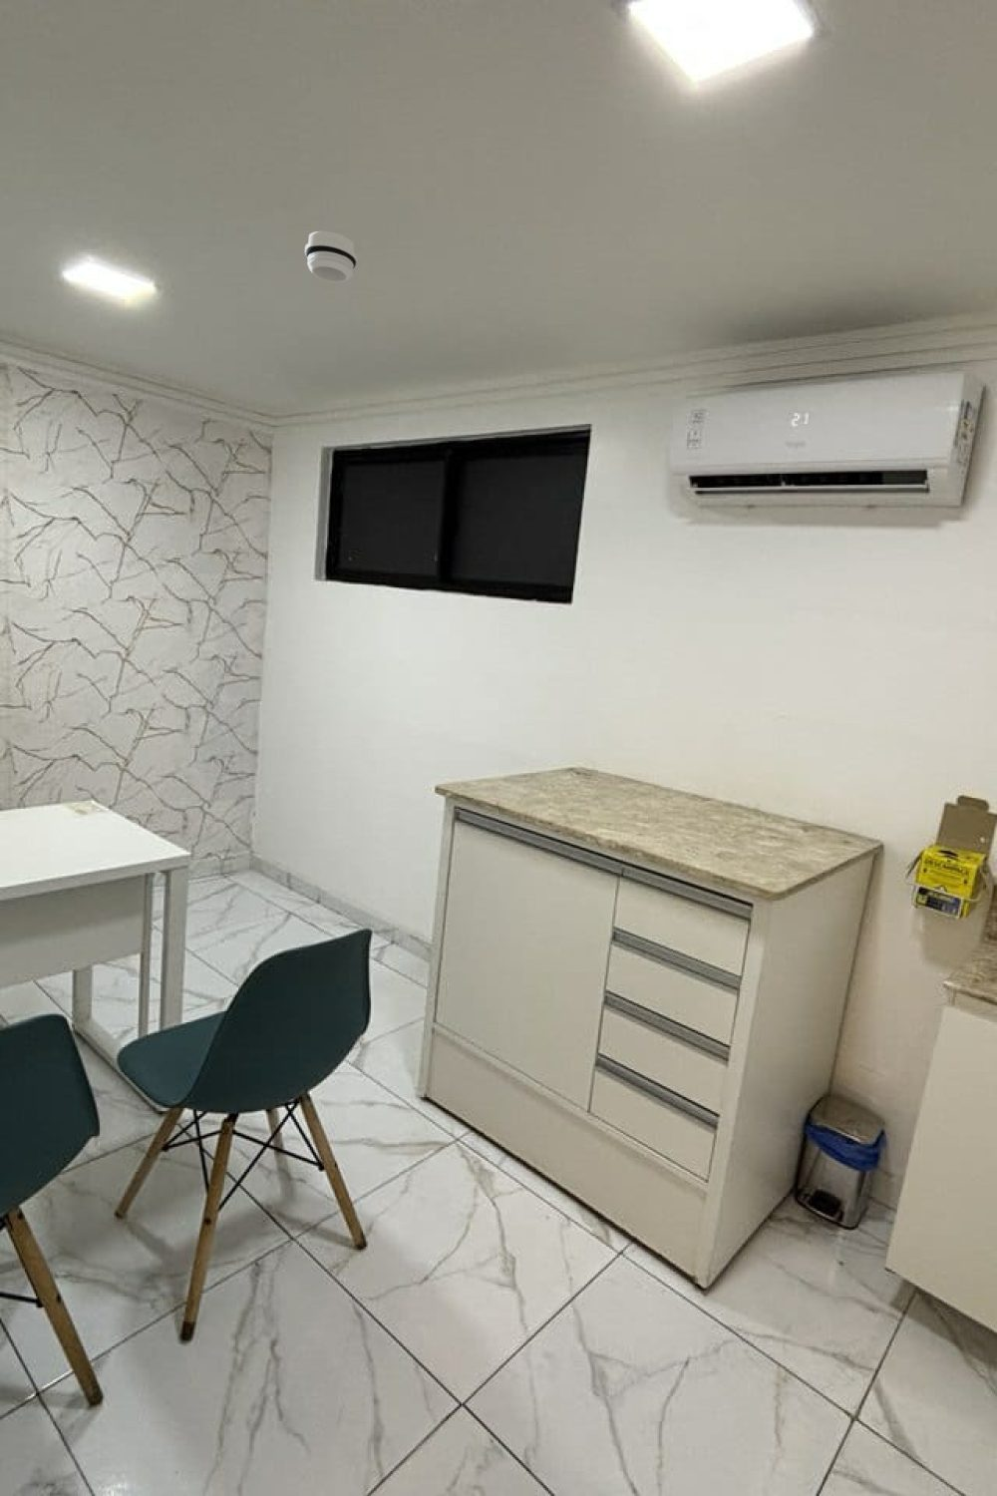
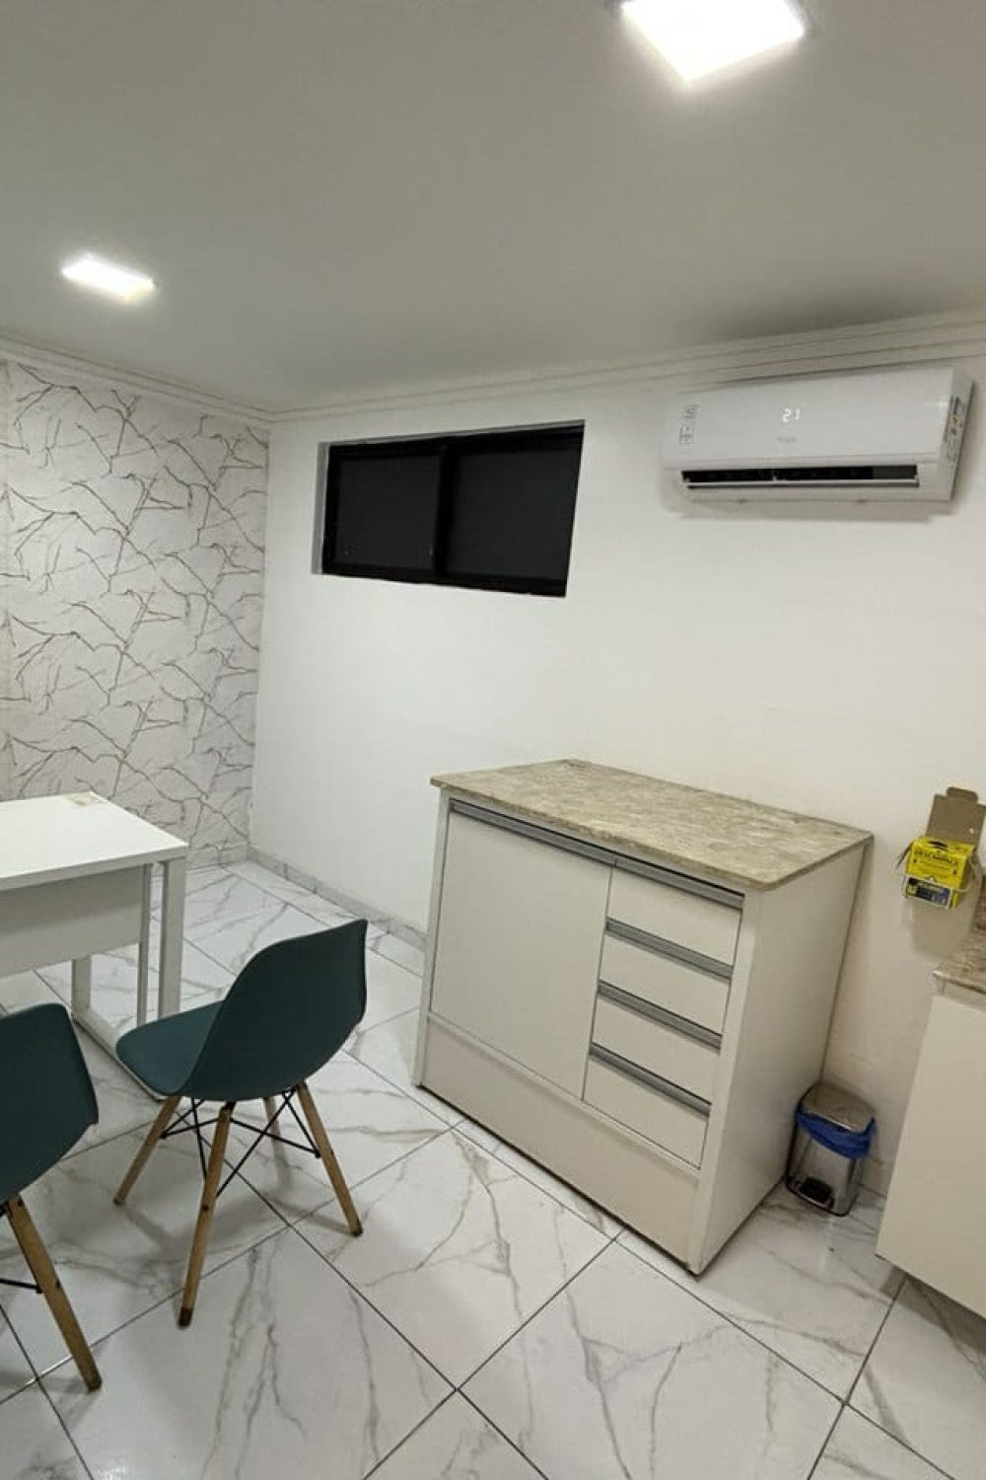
- smoke detector [304,230,358,283]
